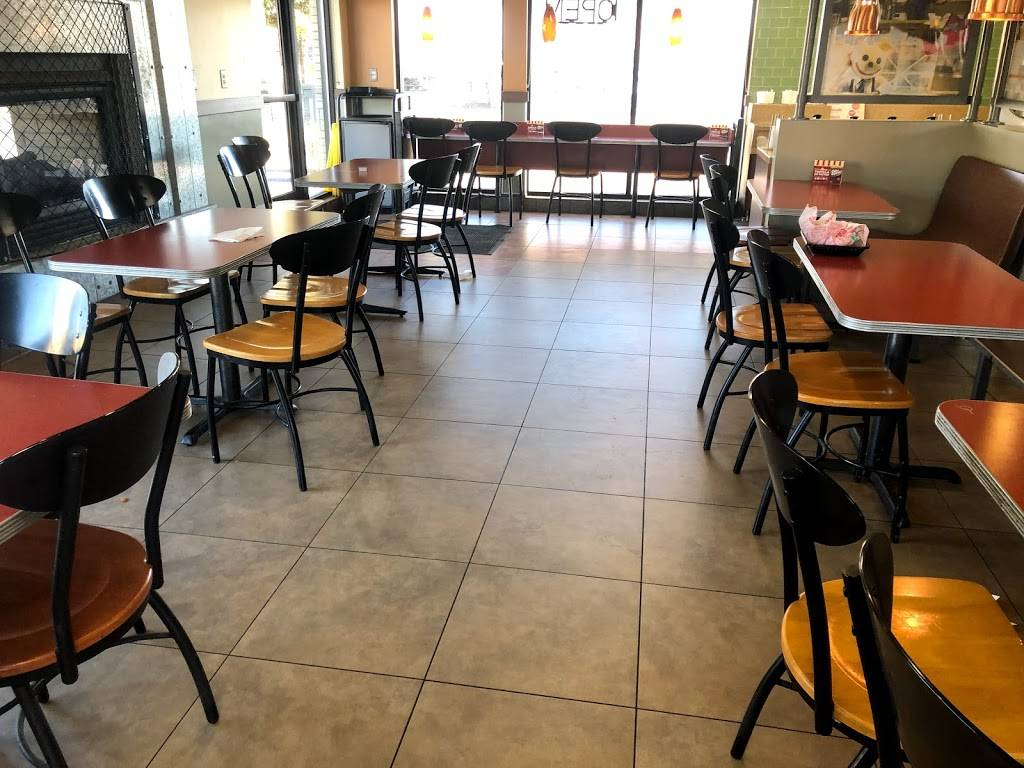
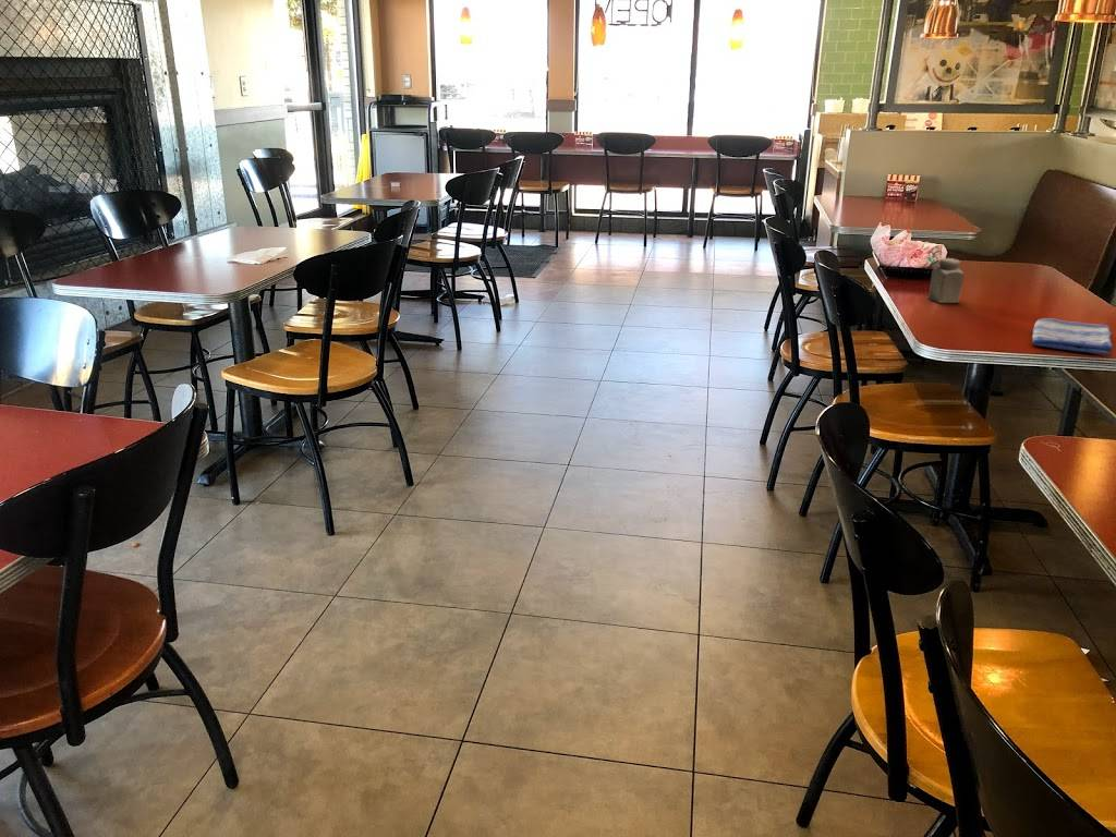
+ salt shaker [927,257,965,304]
+ dish towel [1031,317,1114,356]
